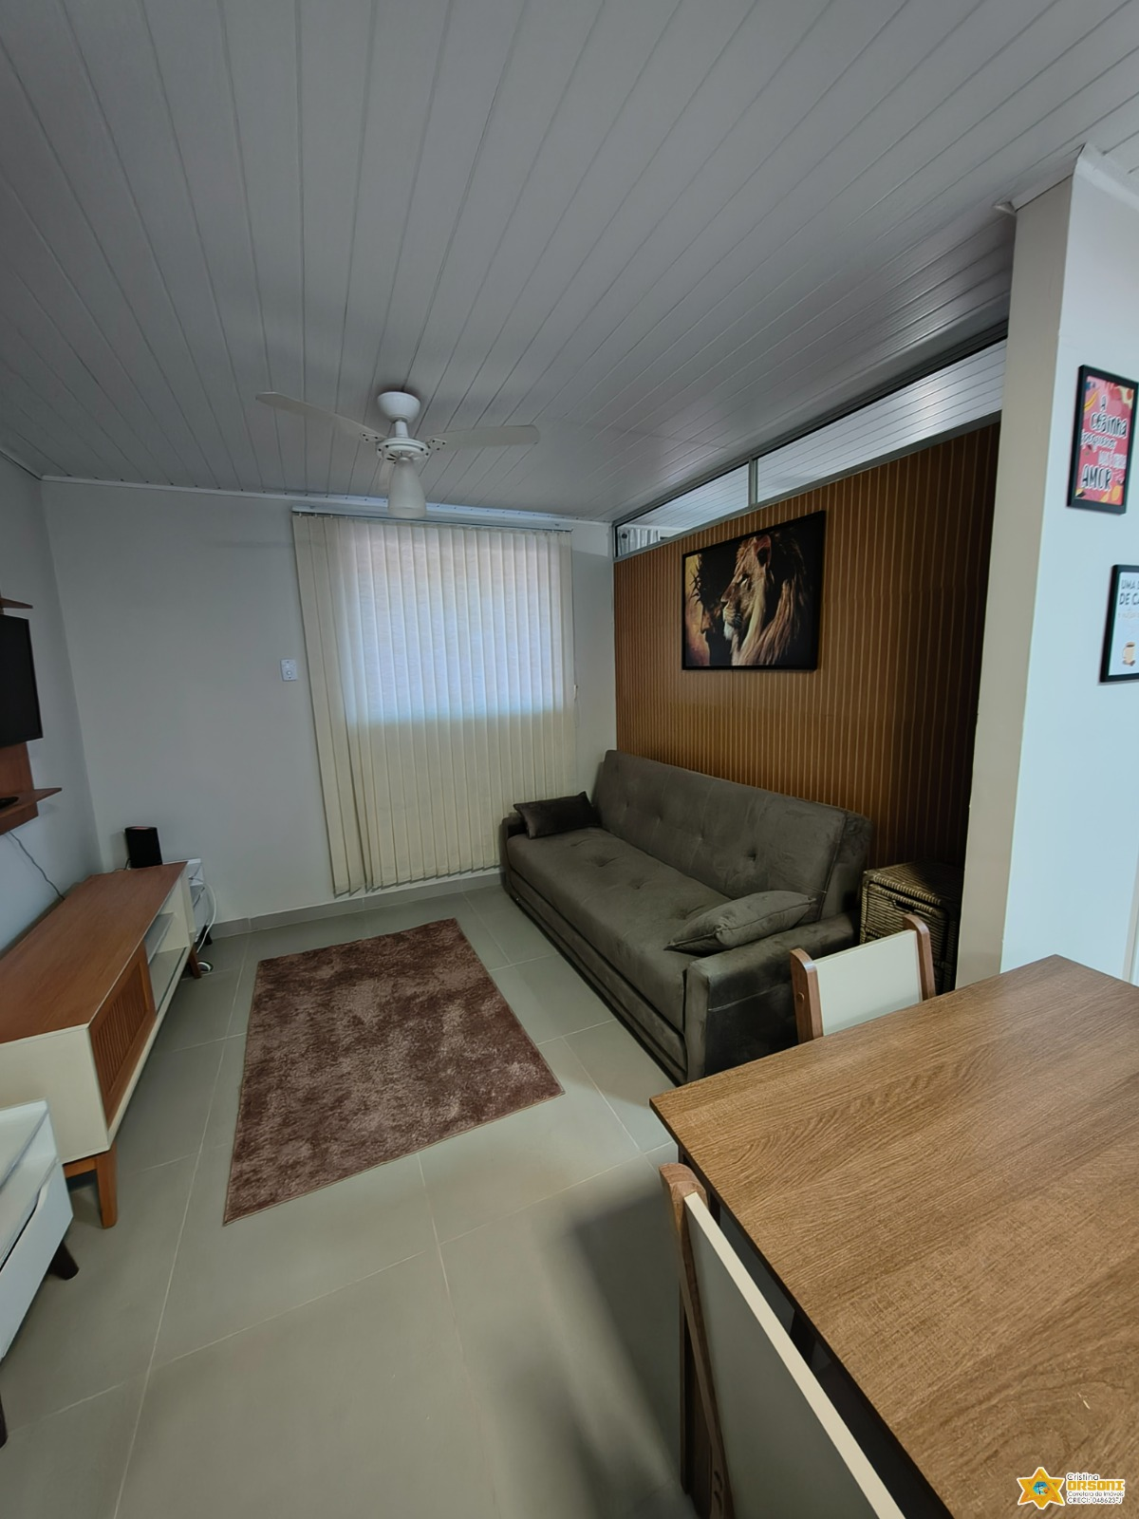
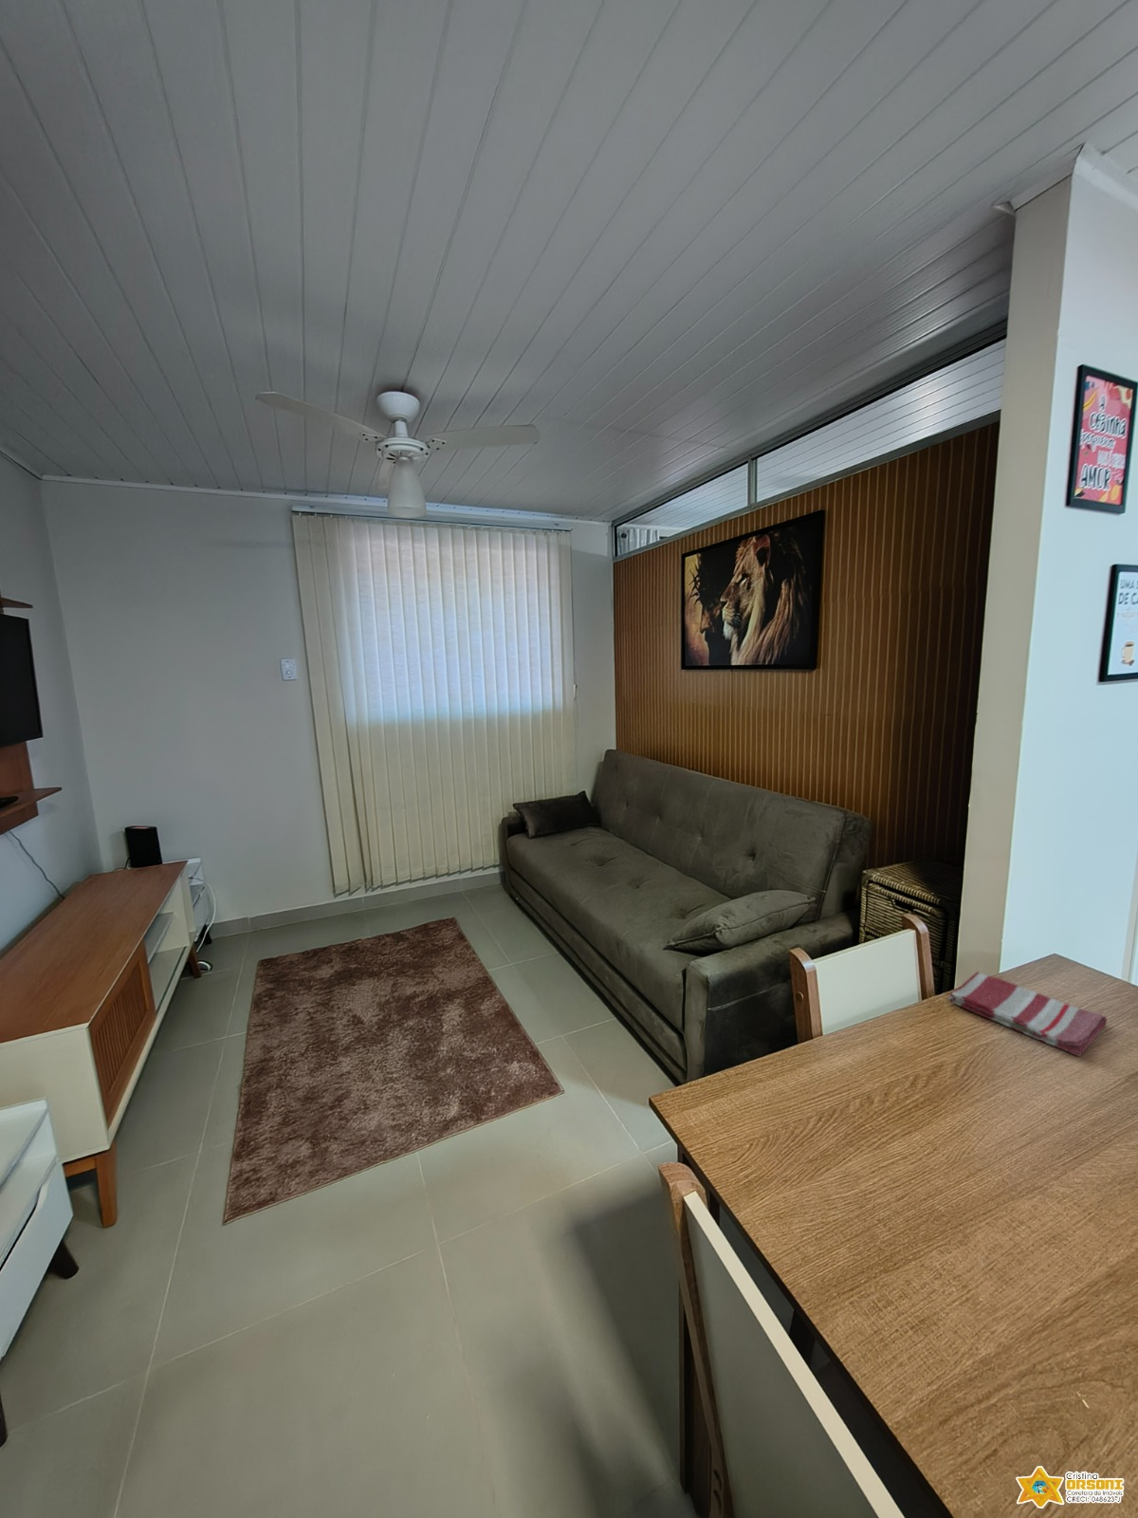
+ dish towel [948,971,1108,1058]
